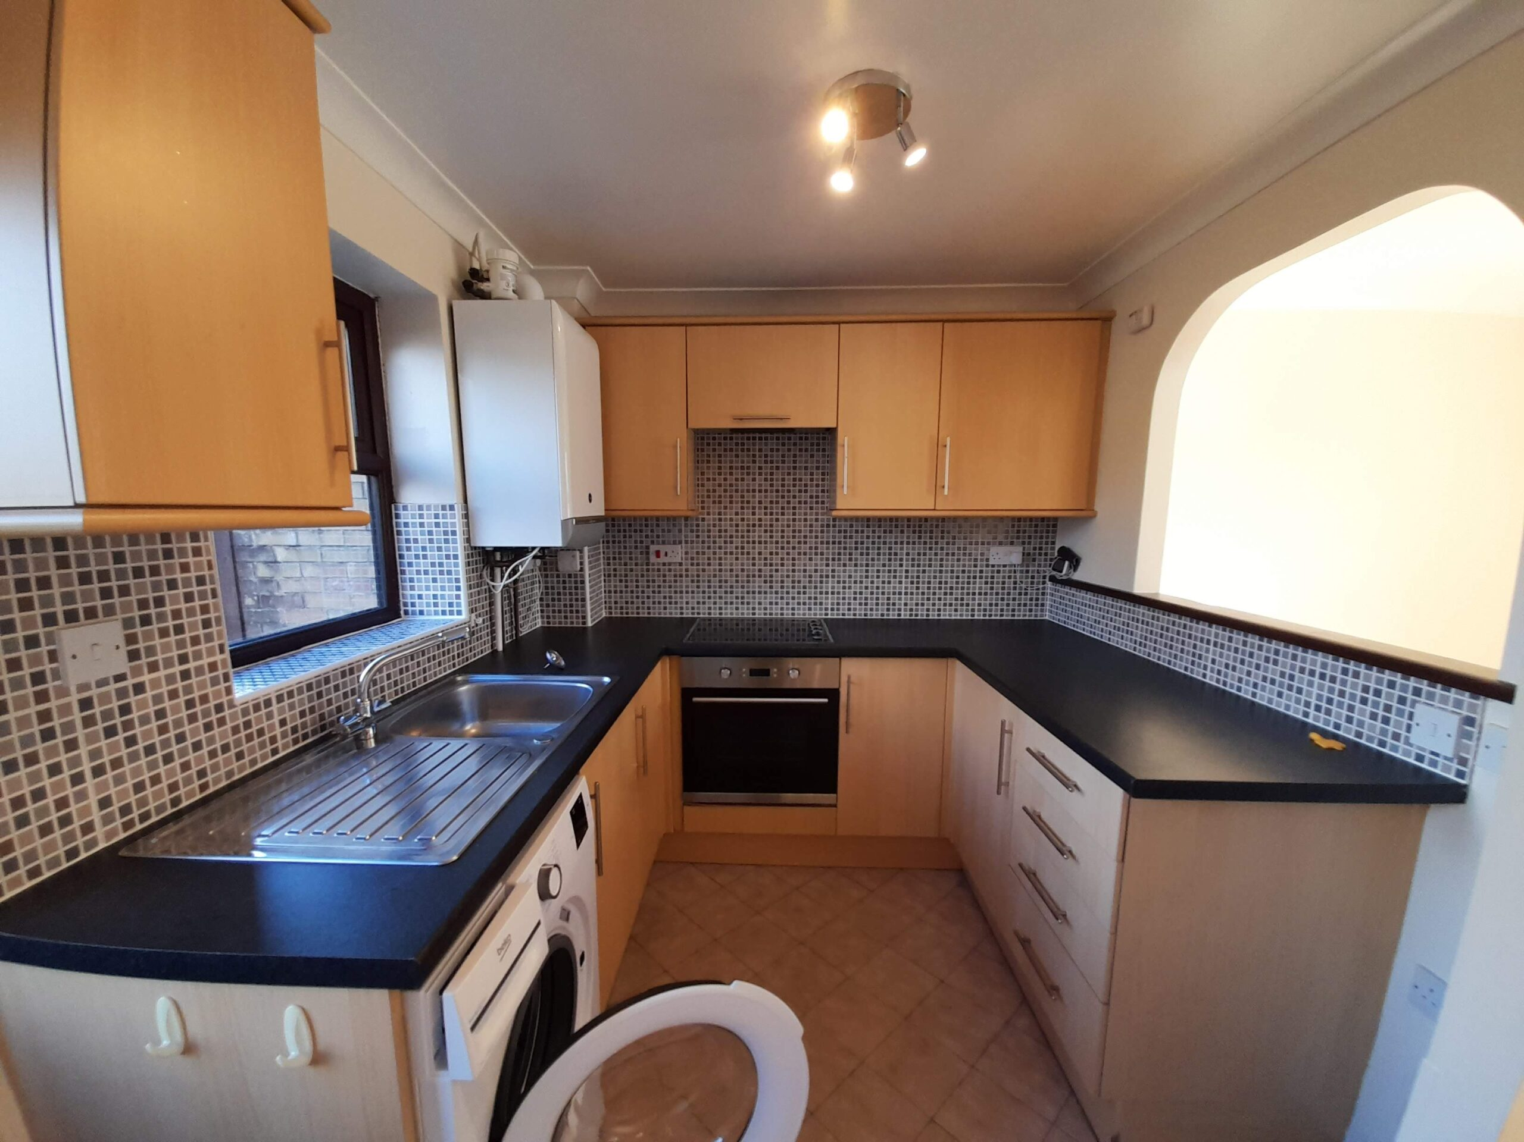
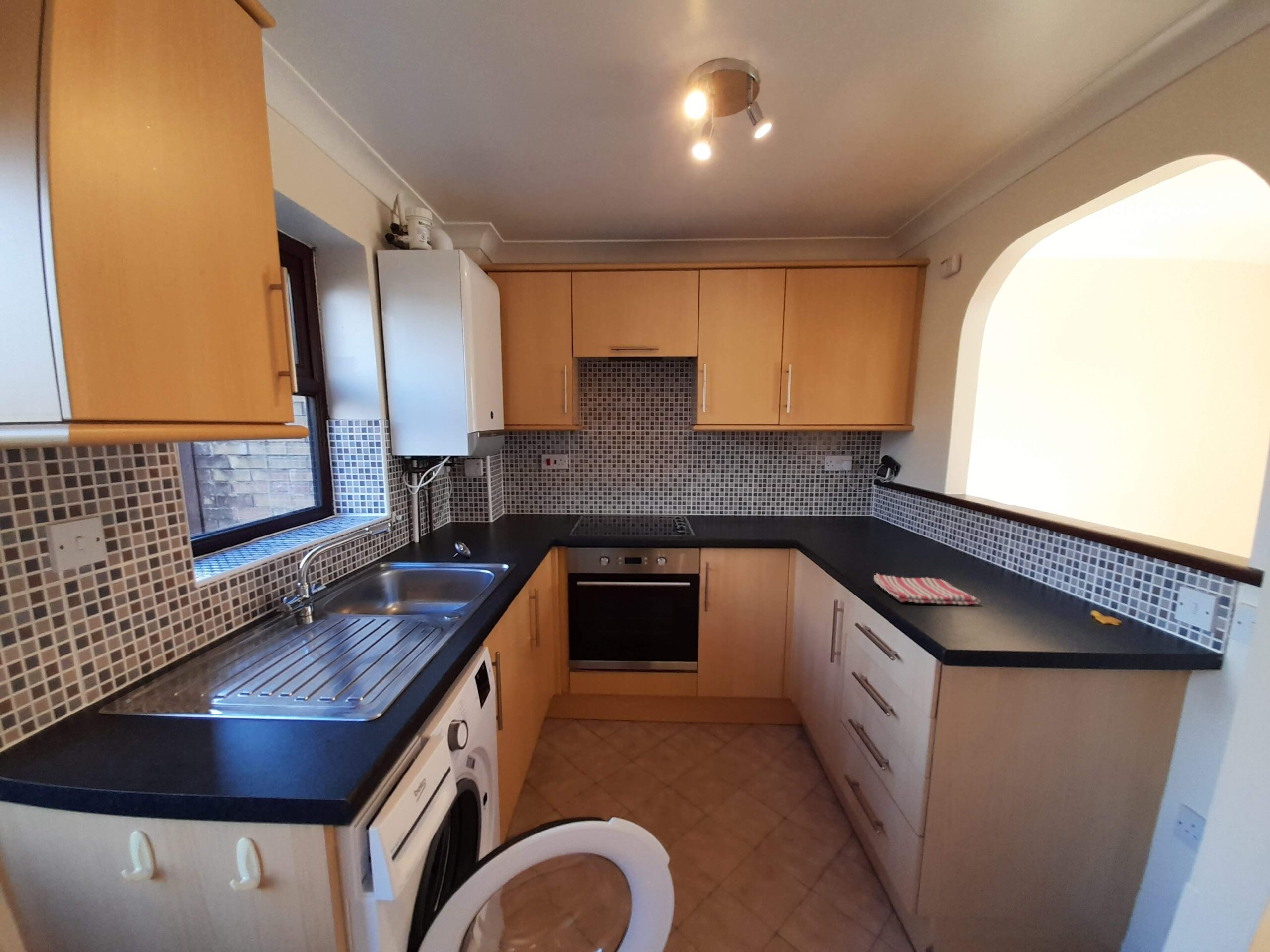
+ dish towel [873,573,981,605]
